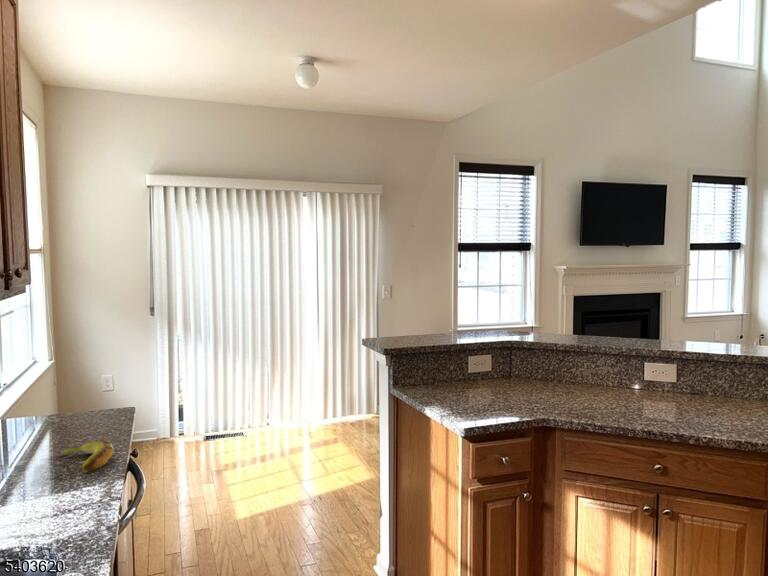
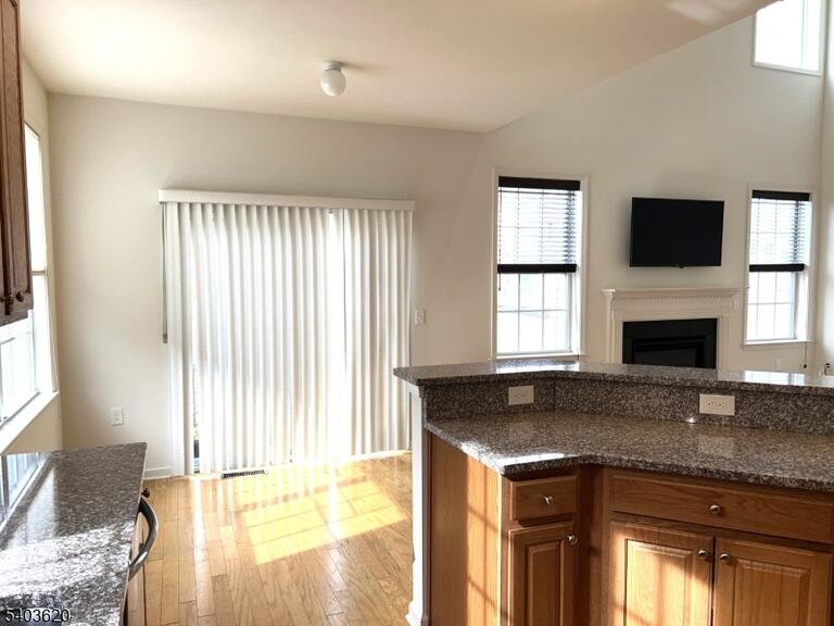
- banana [57,438,115,472]
